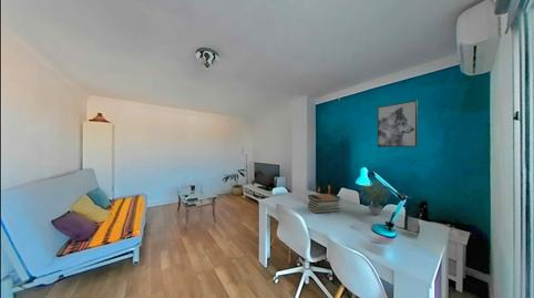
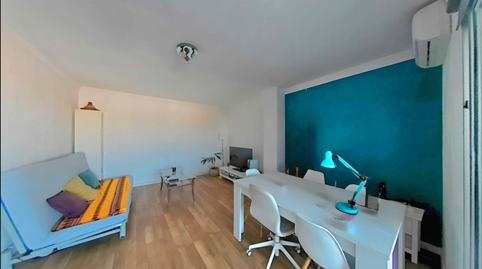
- wall art [377,100,419,148]
- book stack [307,193,342,214]
- potted plant [358,178,392,216]
